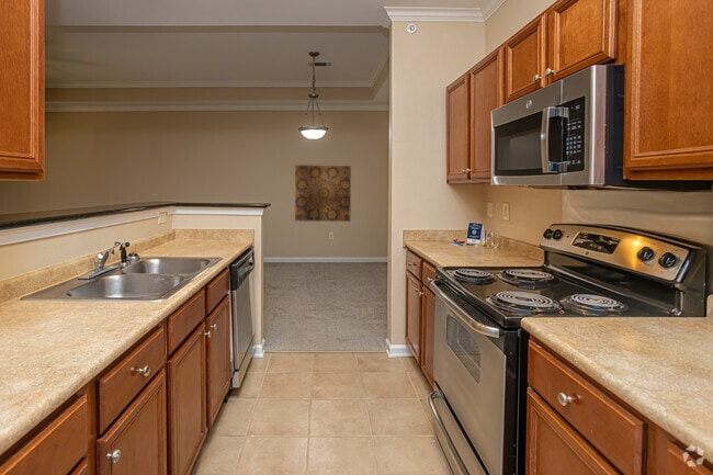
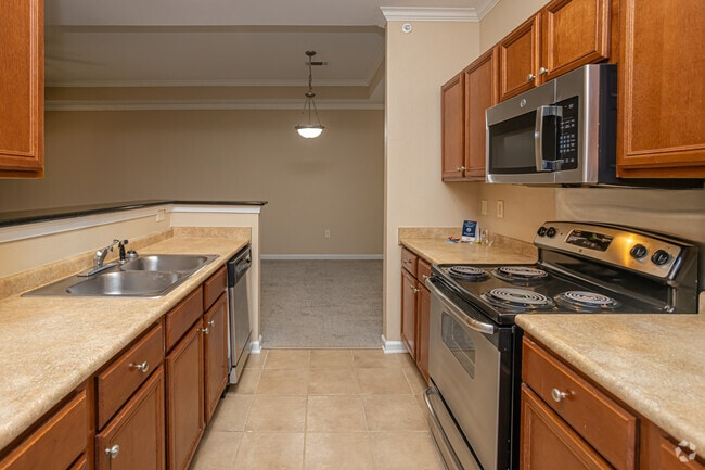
- wall art [294,165,352,223]
